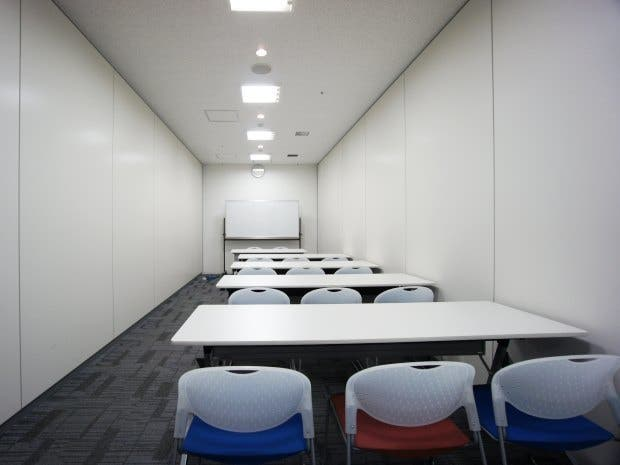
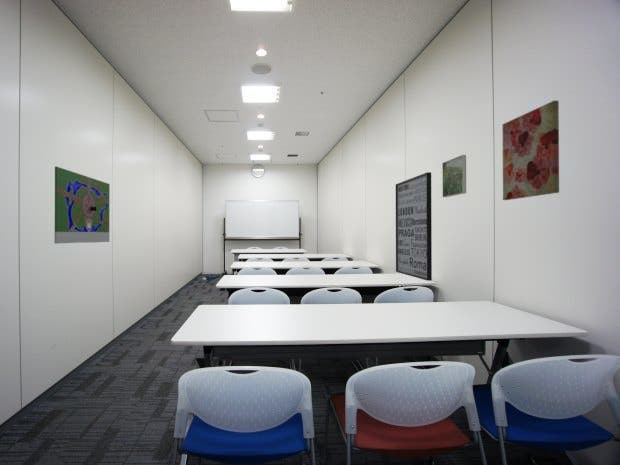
+ wall art [395,171,433,282]
+ wall art [502,99,560,201]
+ road map [54,165,111,245]
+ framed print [441,154,467,198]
